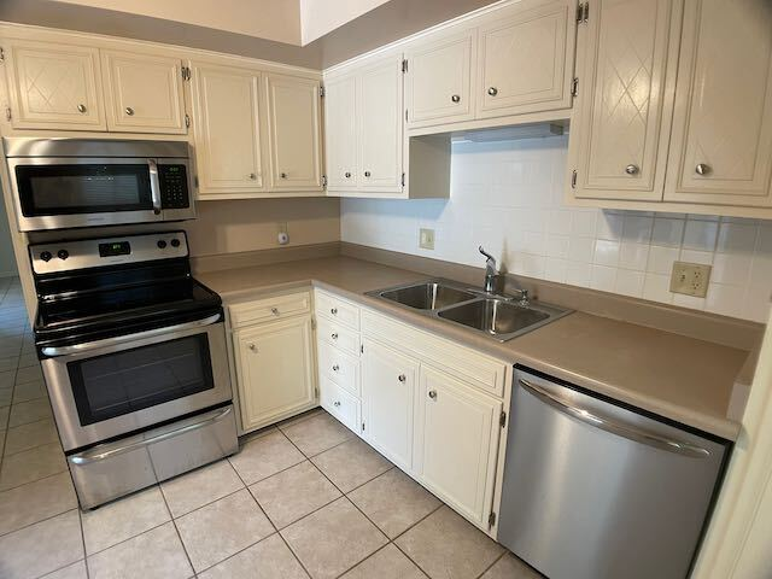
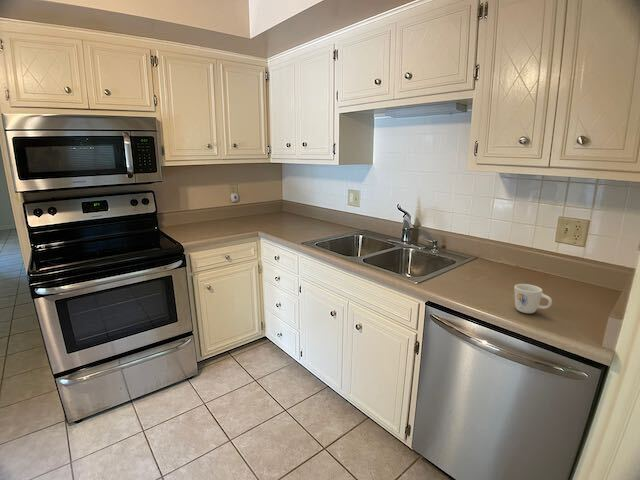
+ mug [513,283,553,314]
